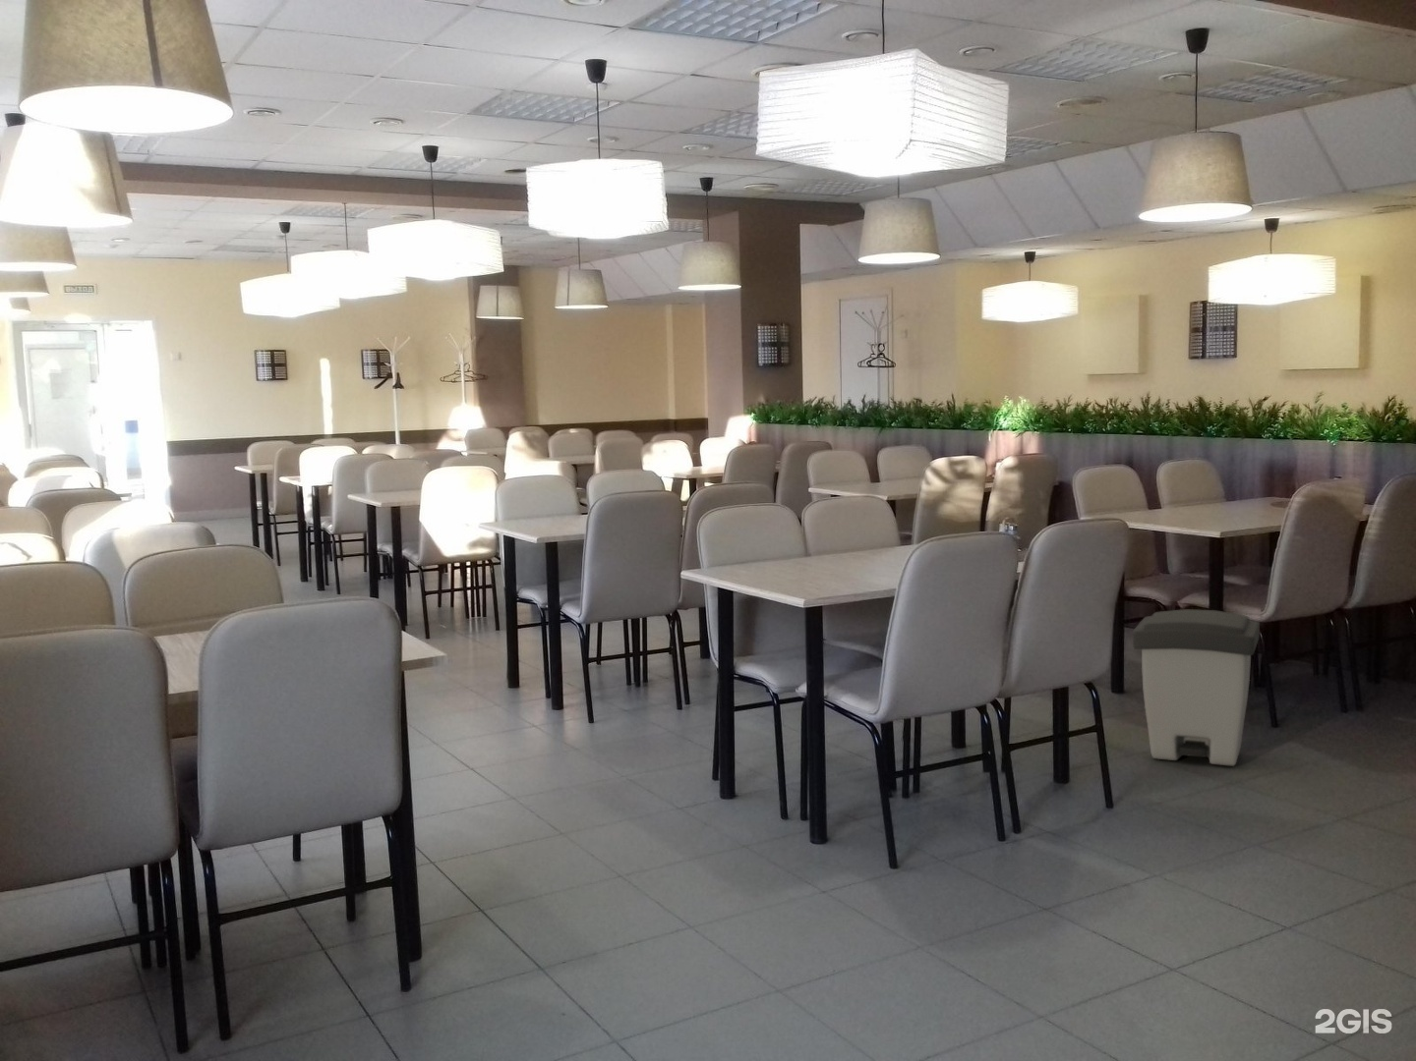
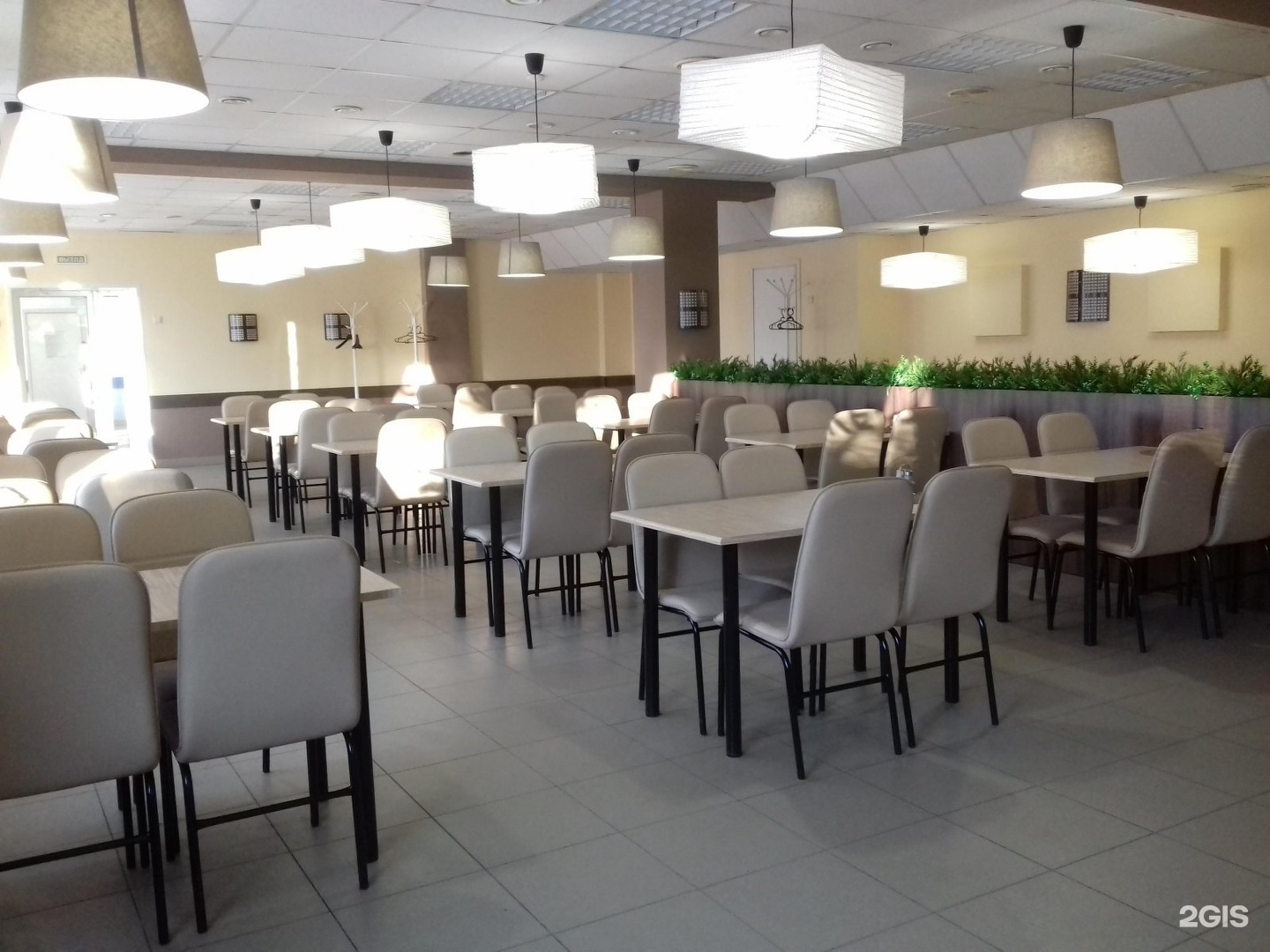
- trash can [1132,609,1261,767]
